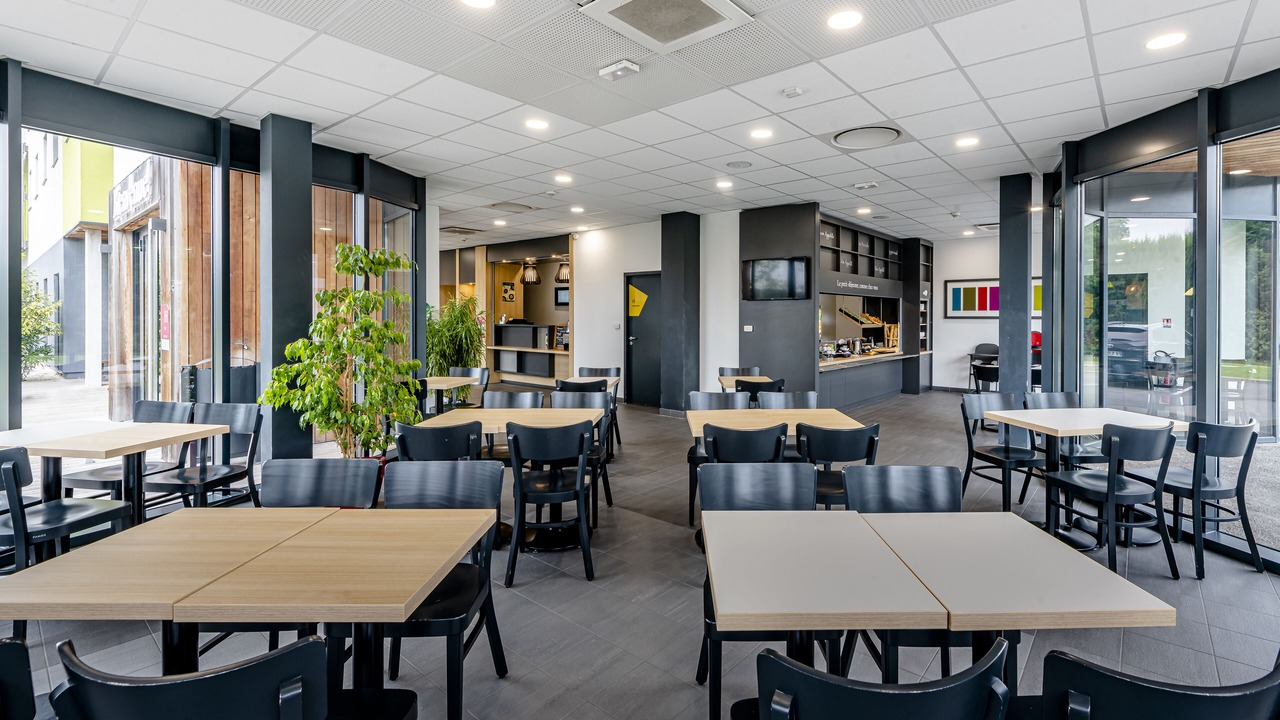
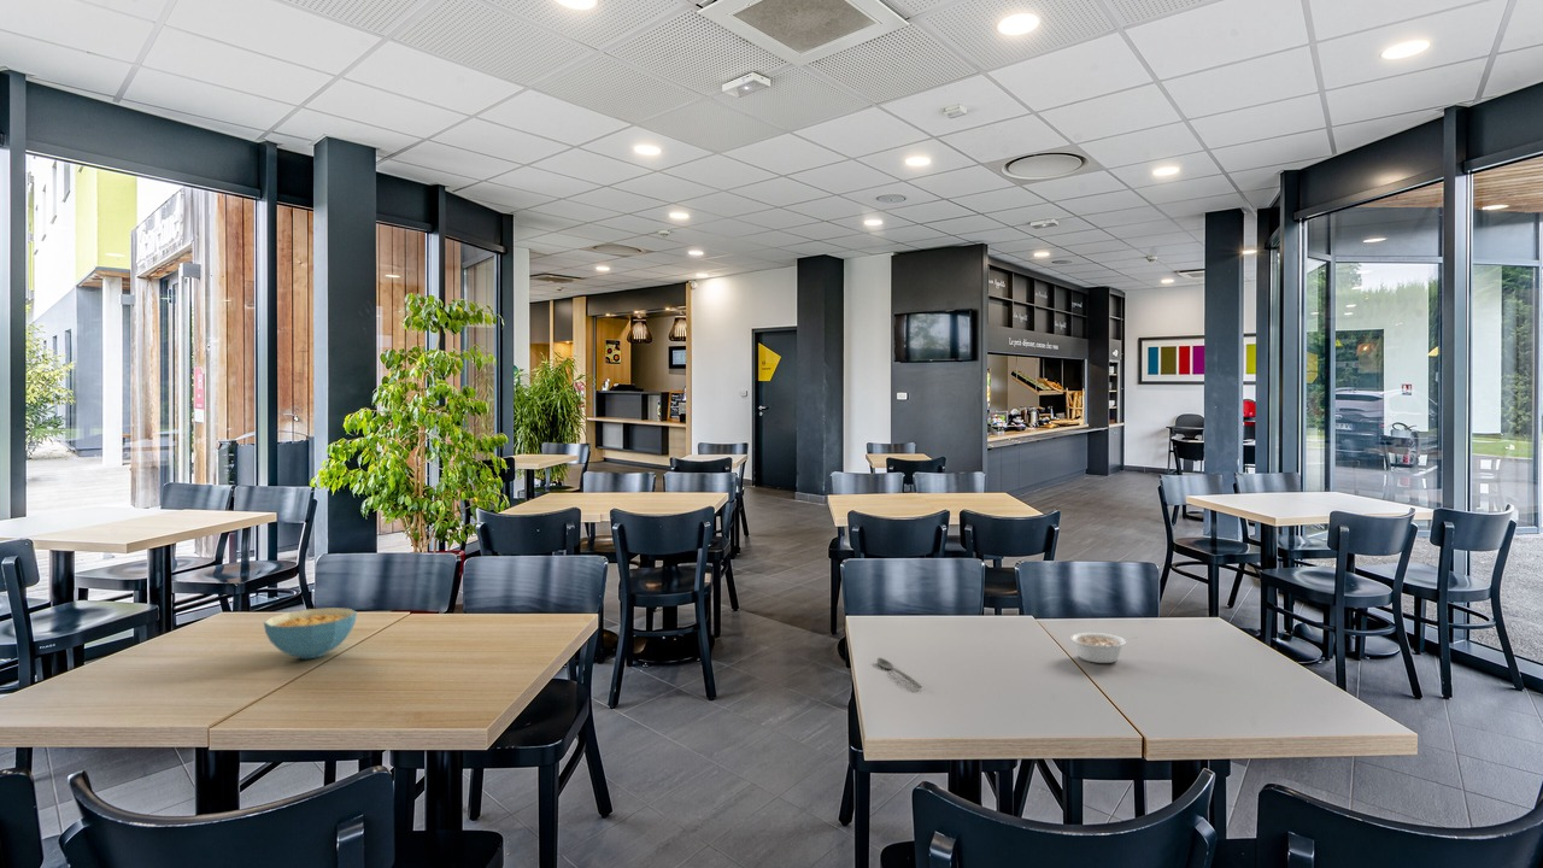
+ spoon [876,657,923,690]
+ legume [1069,632,1139,664]
+ cereal bowl [263,606,358,659]
